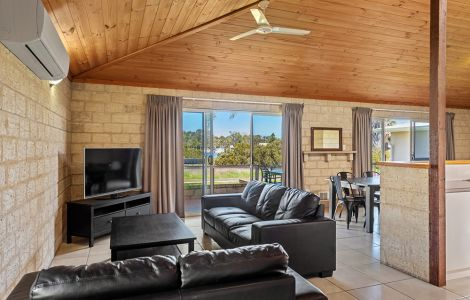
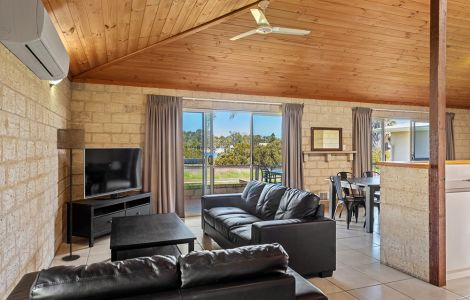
+ floor lamp [56,128,86,262]
